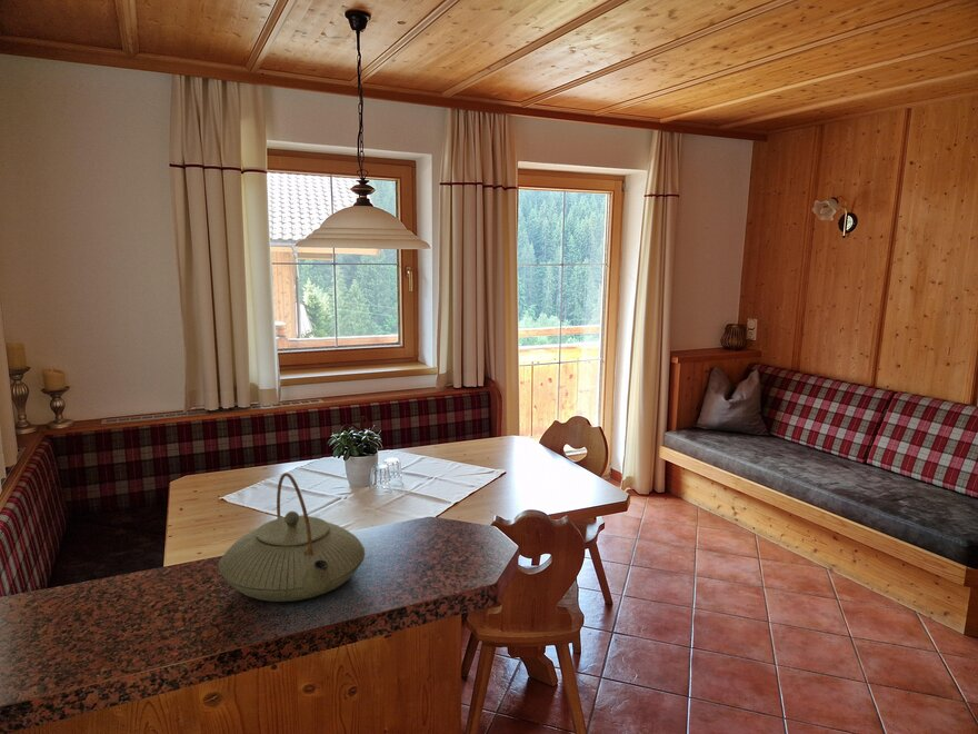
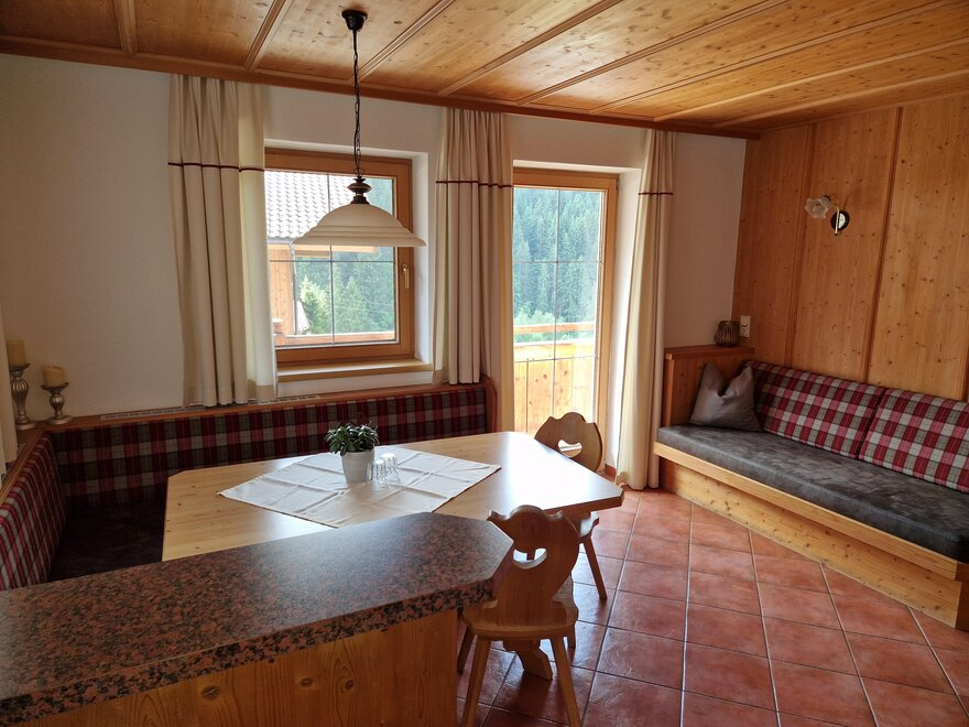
- teapot [217,472,366,603]
